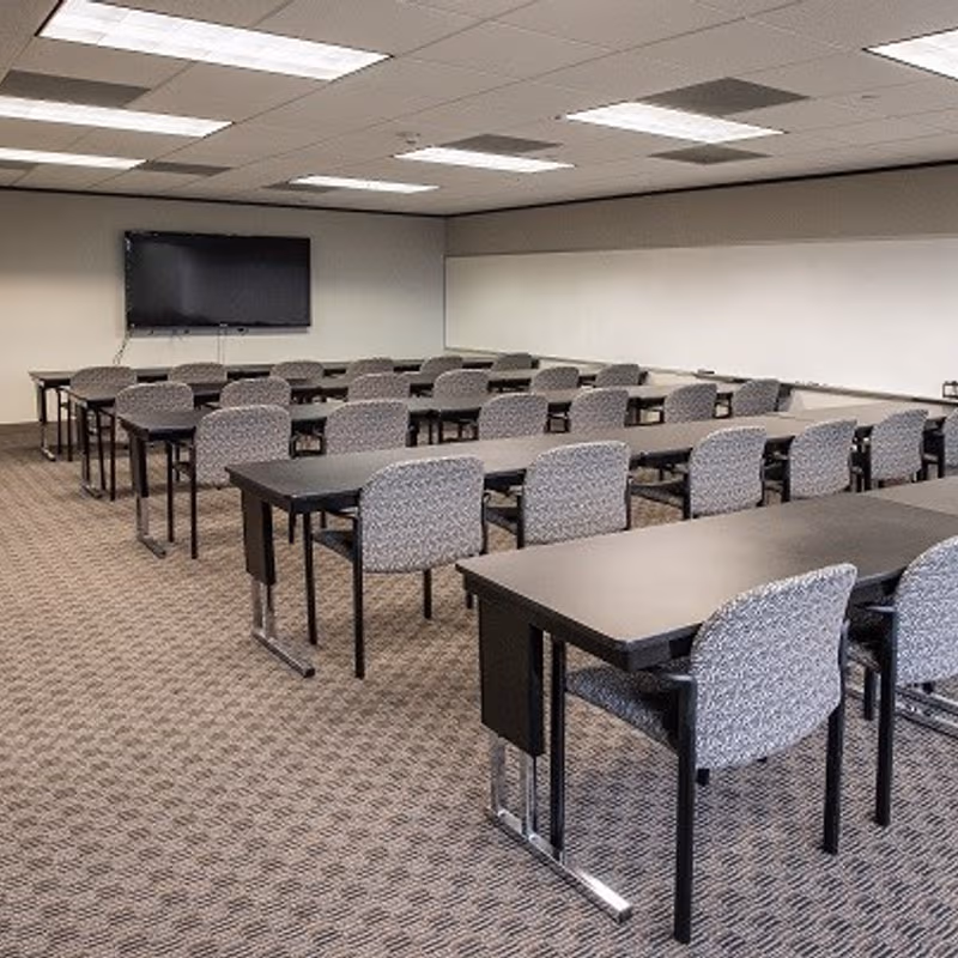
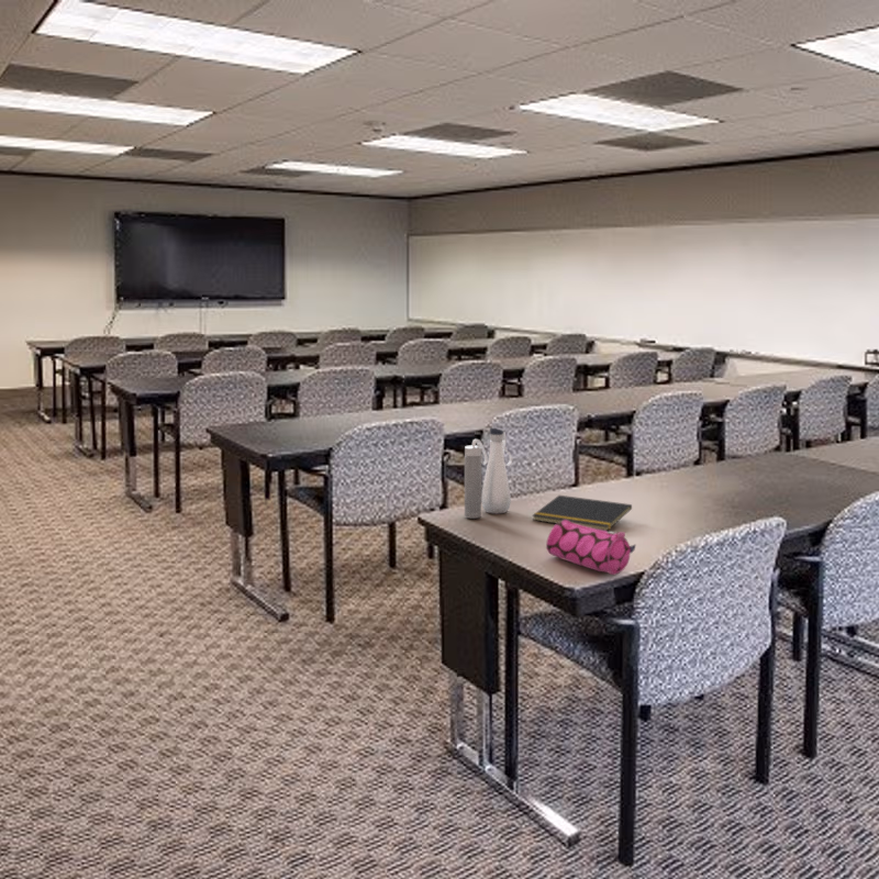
+ pencil case [545,520,636,576]
+ notepad [531,494,633,532]
+ water bottle [464,427,513,520]
